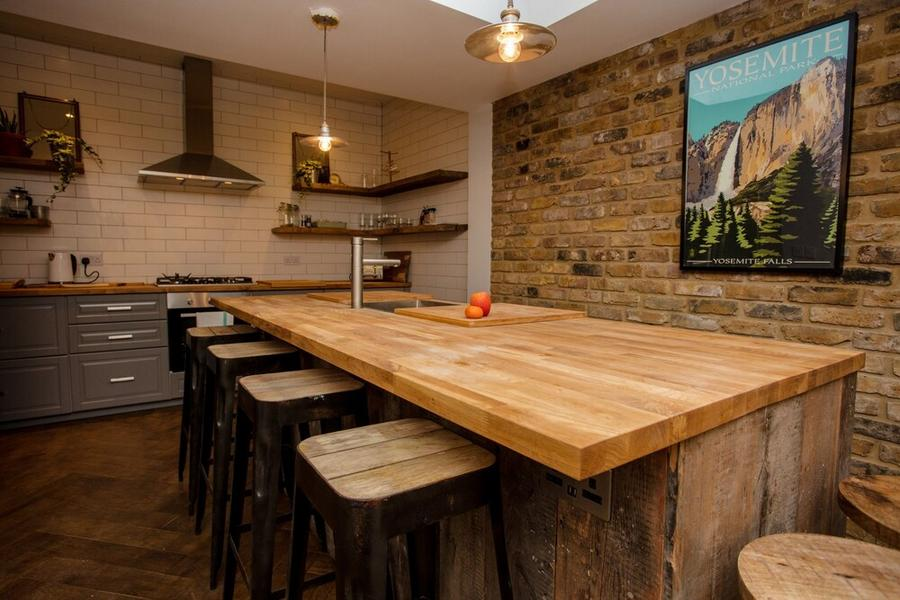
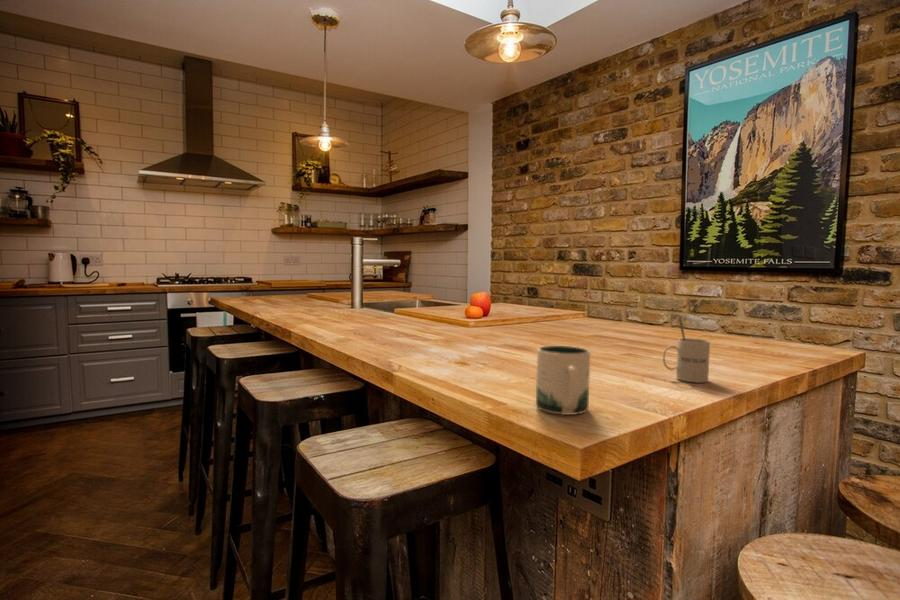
+ mug [662,316,711,384]
+ mug [535,345,591,416]
